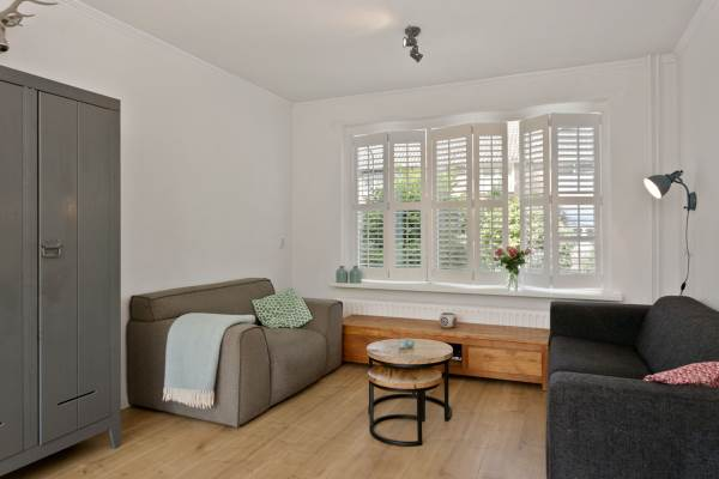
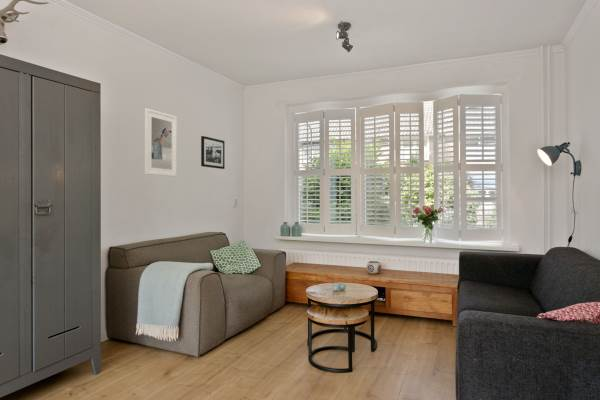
+ picture frame [200,135,226,170]
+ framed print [144,107,178,178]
